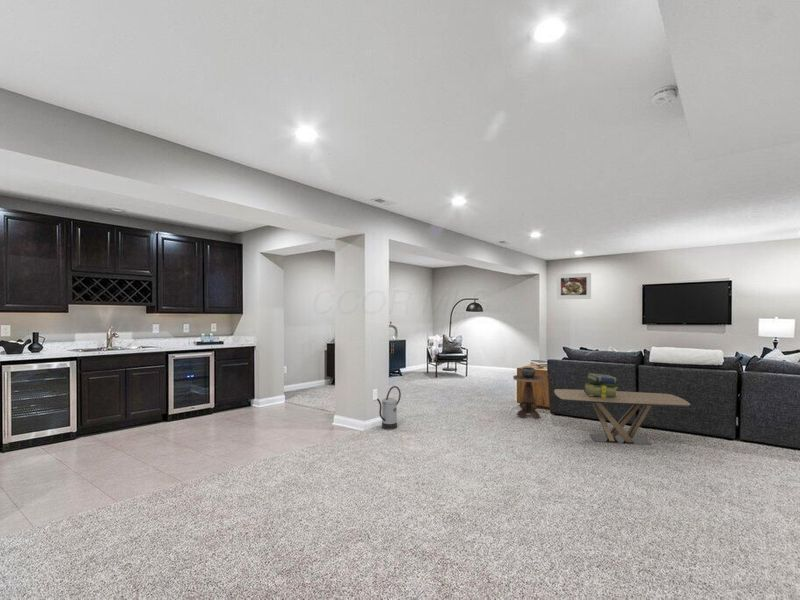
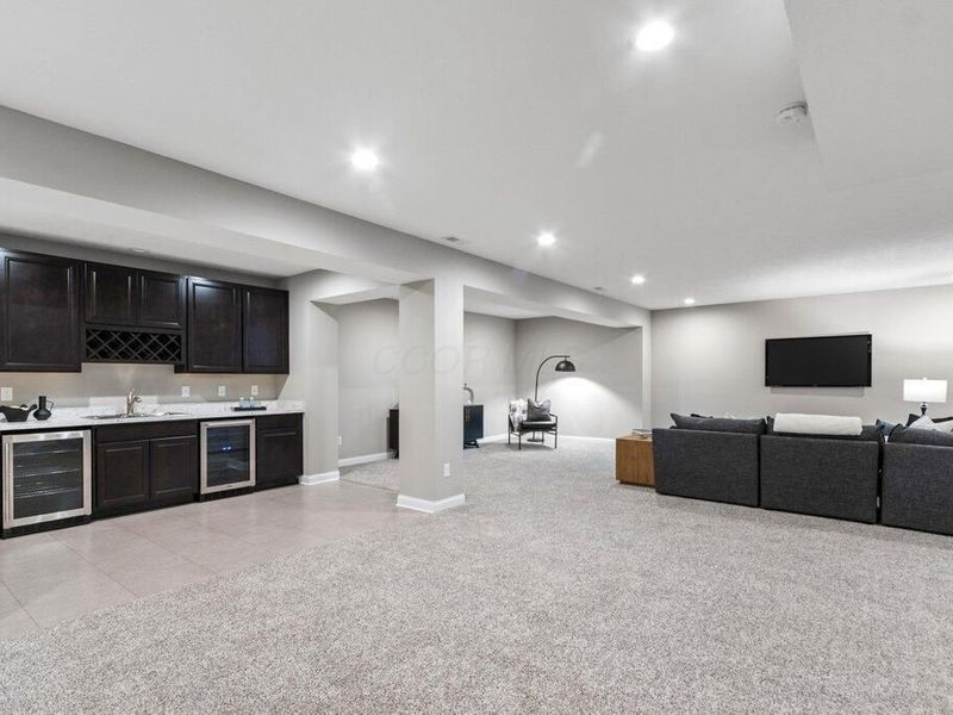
- coffee table [553,388,691,446]
- watering can [376,385,402,431]
- side table [512,366,545,420]
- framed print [556,272,592,300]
- stack of books [583,372,620,398]
